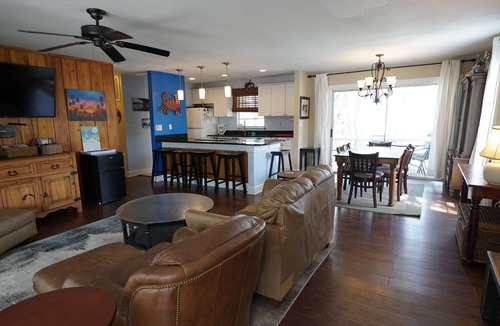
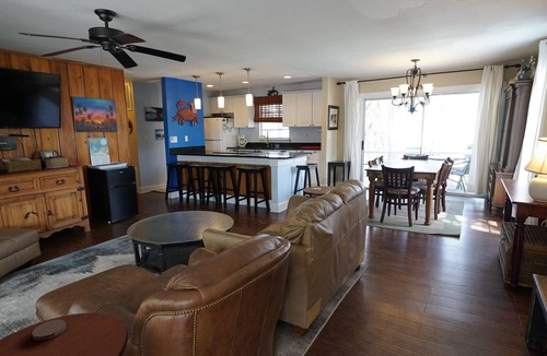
+ coaster [31,319,67,342]
